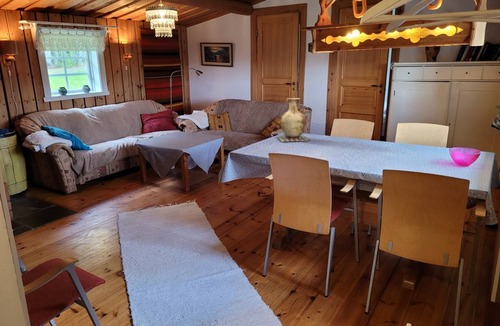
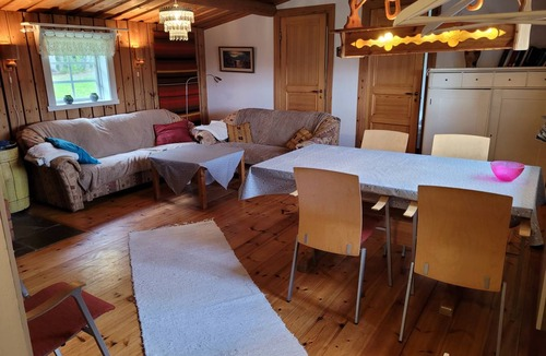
- vase [276,97,310,142]
